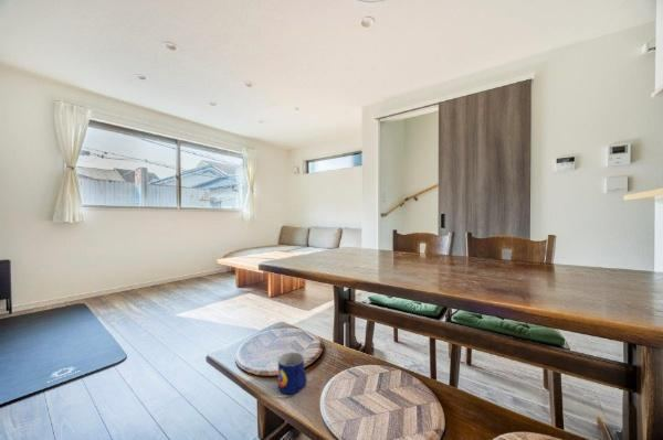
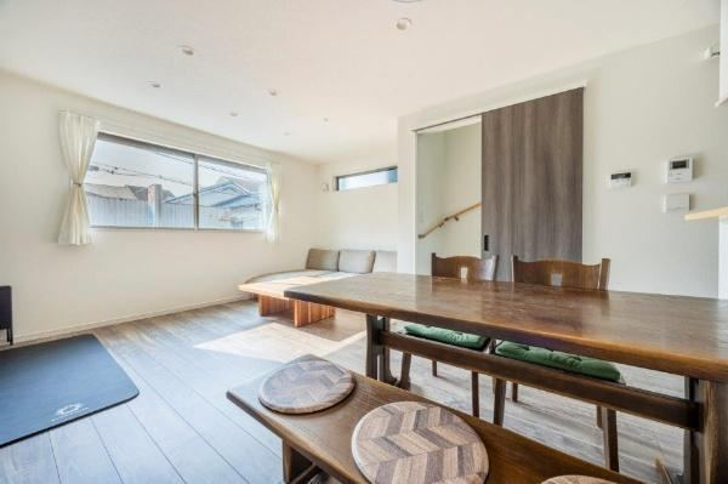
- mug [277,351,308,395]
